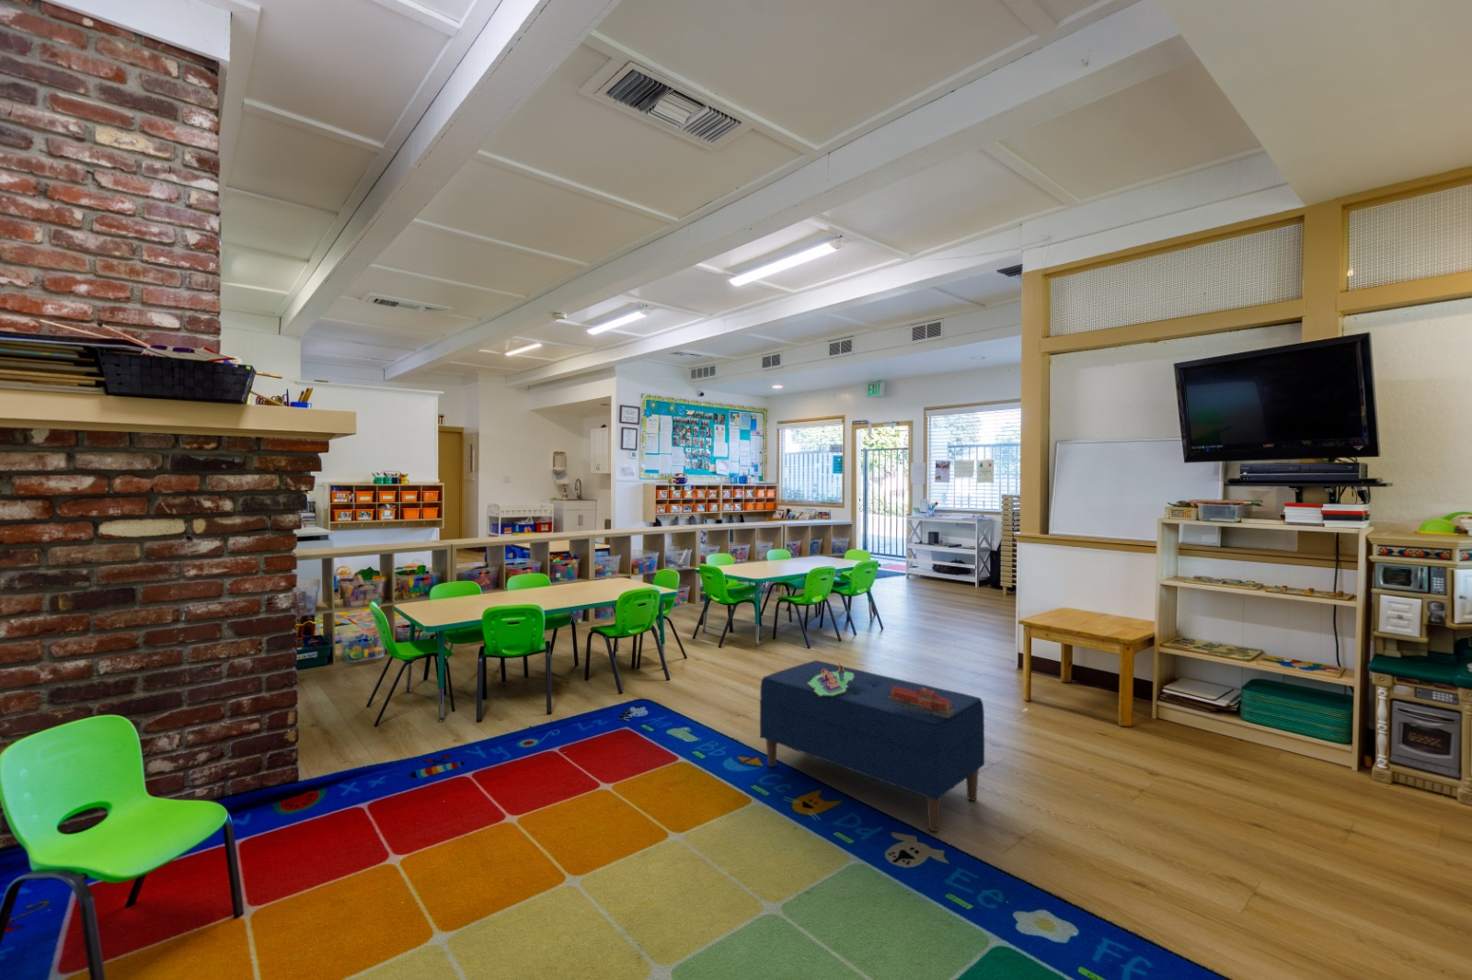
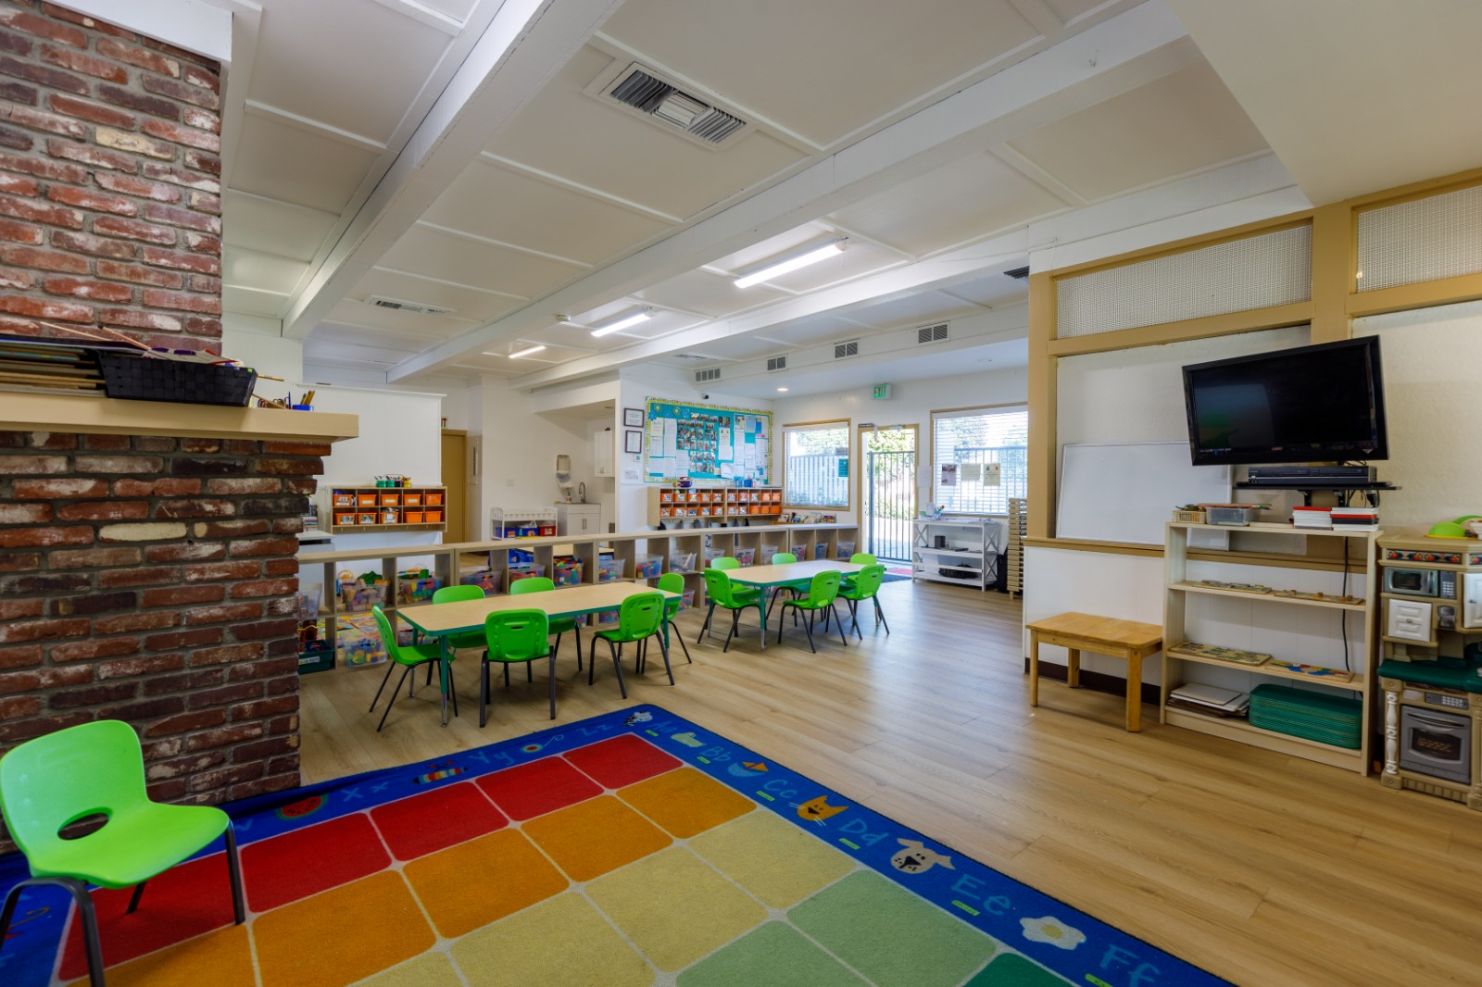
- toy train [888,687,955,718]
- toy building blocks [808,662,854,696]
- bench [760,660,985,832]
